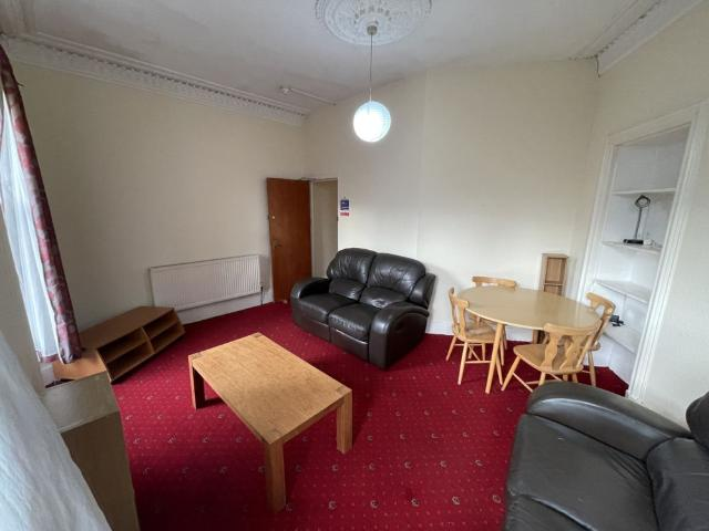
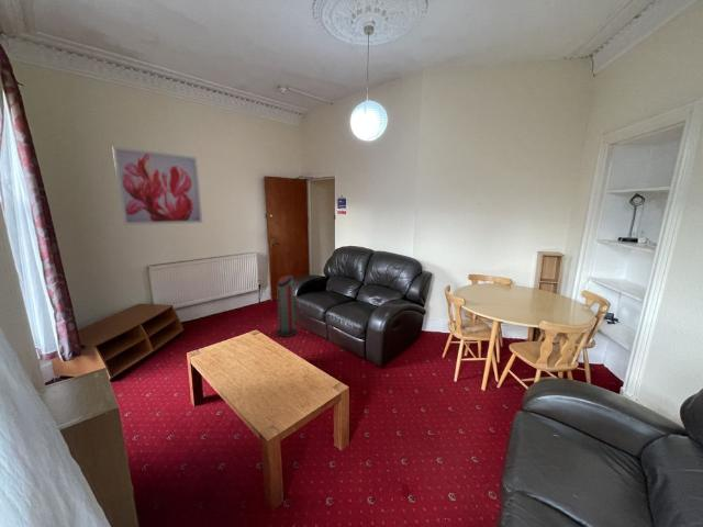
+ wall art [111,145,203,226]
+ air purifier [275,274,299,338]
